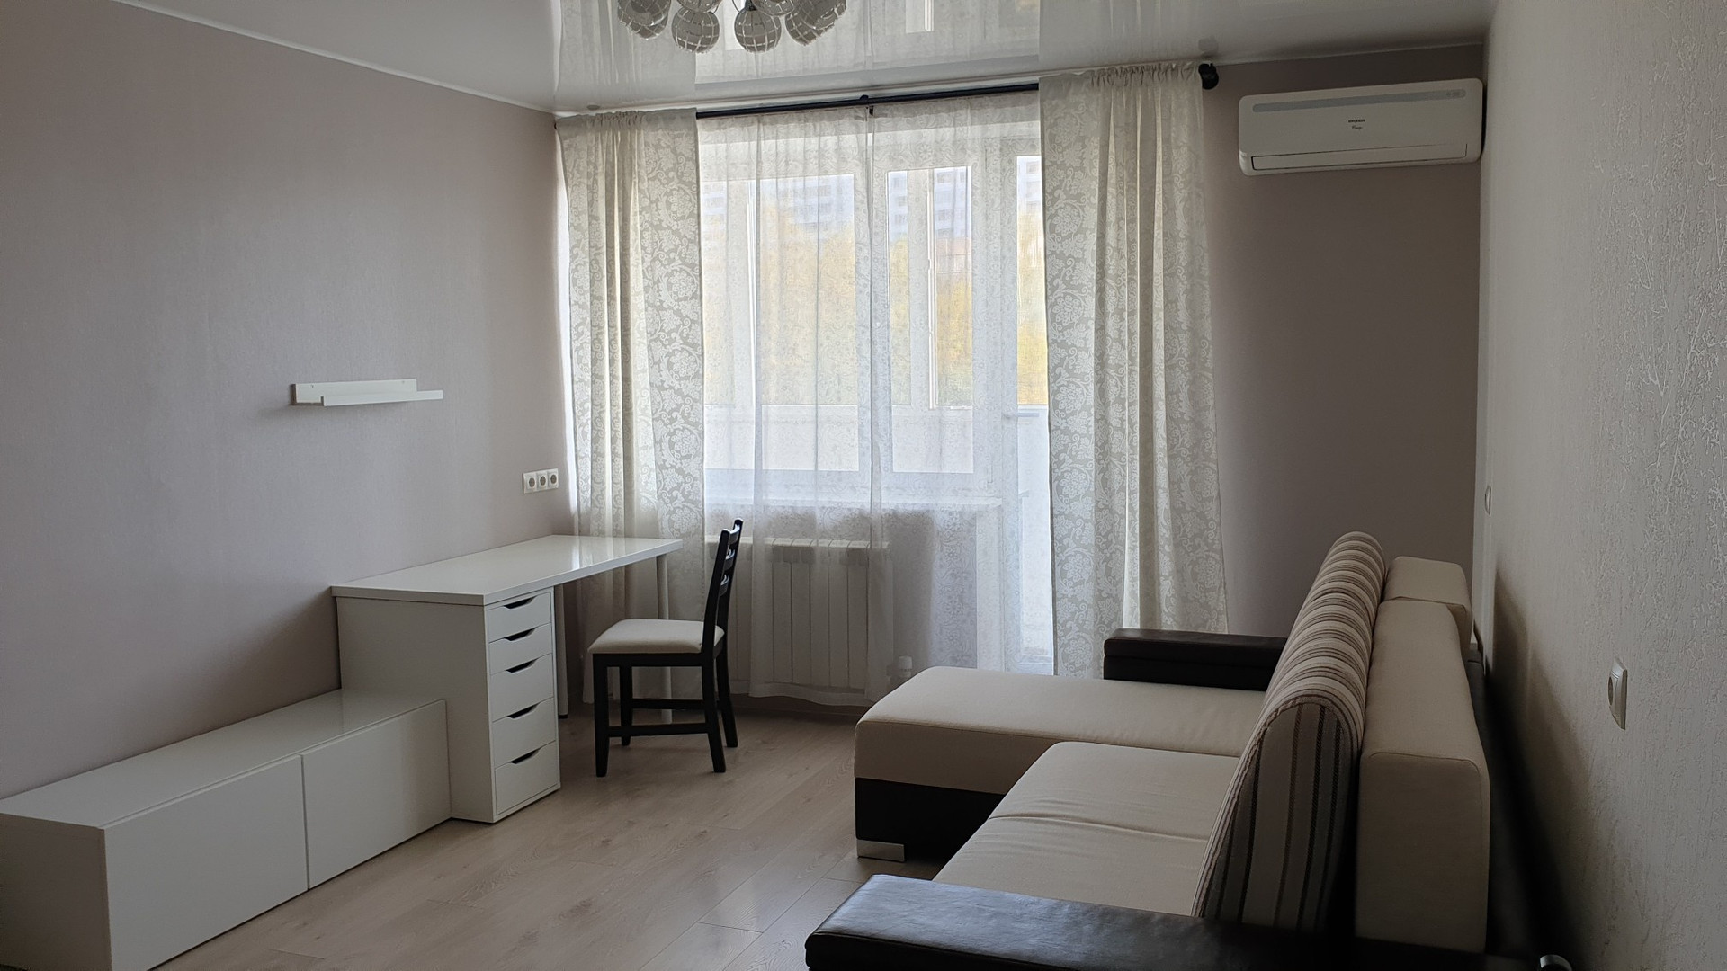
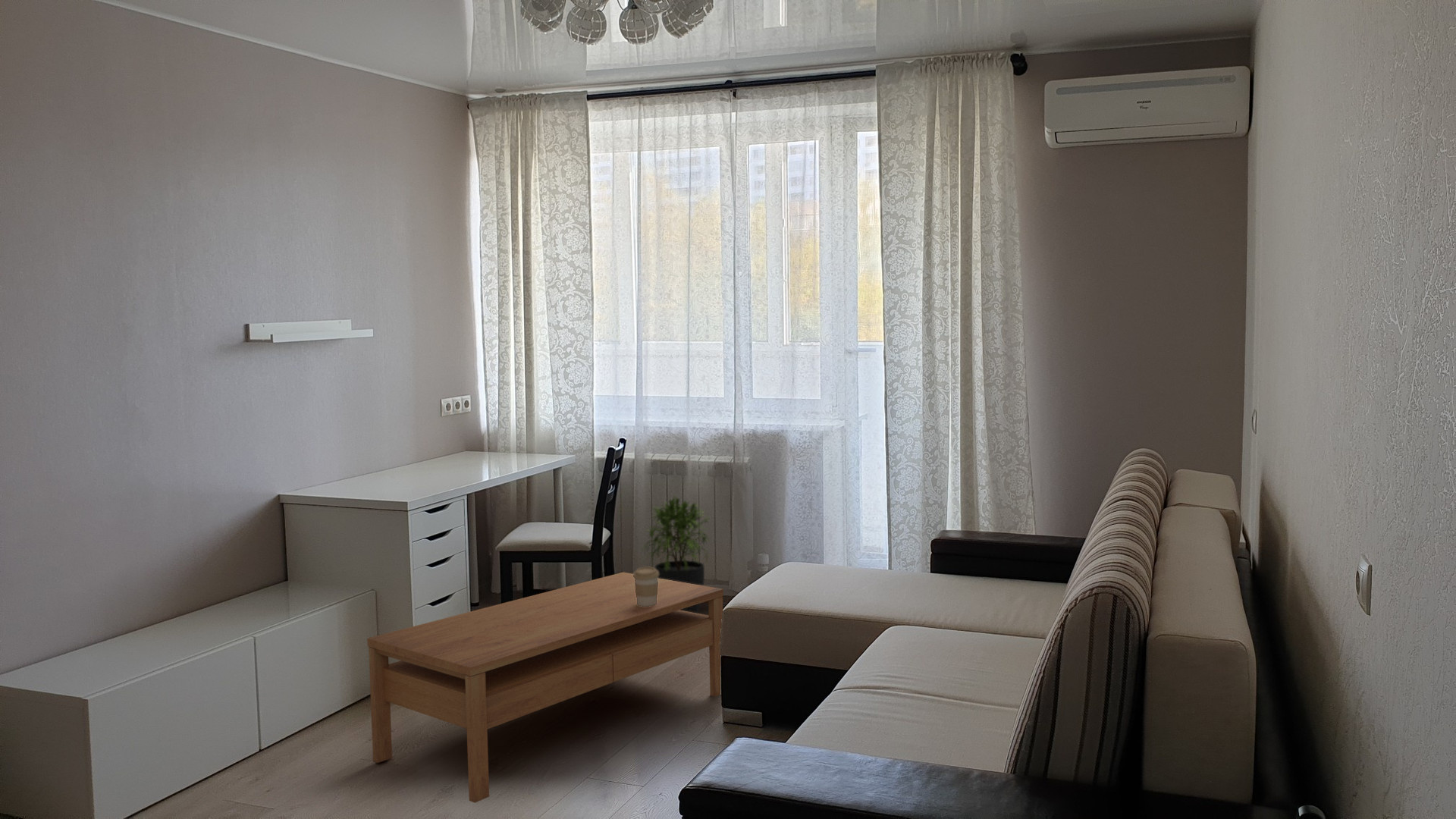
+ potted plant [640,496,712,613]
+ coffee table [366,572,724,804]
+ coffee cup [633,566,659,607]
